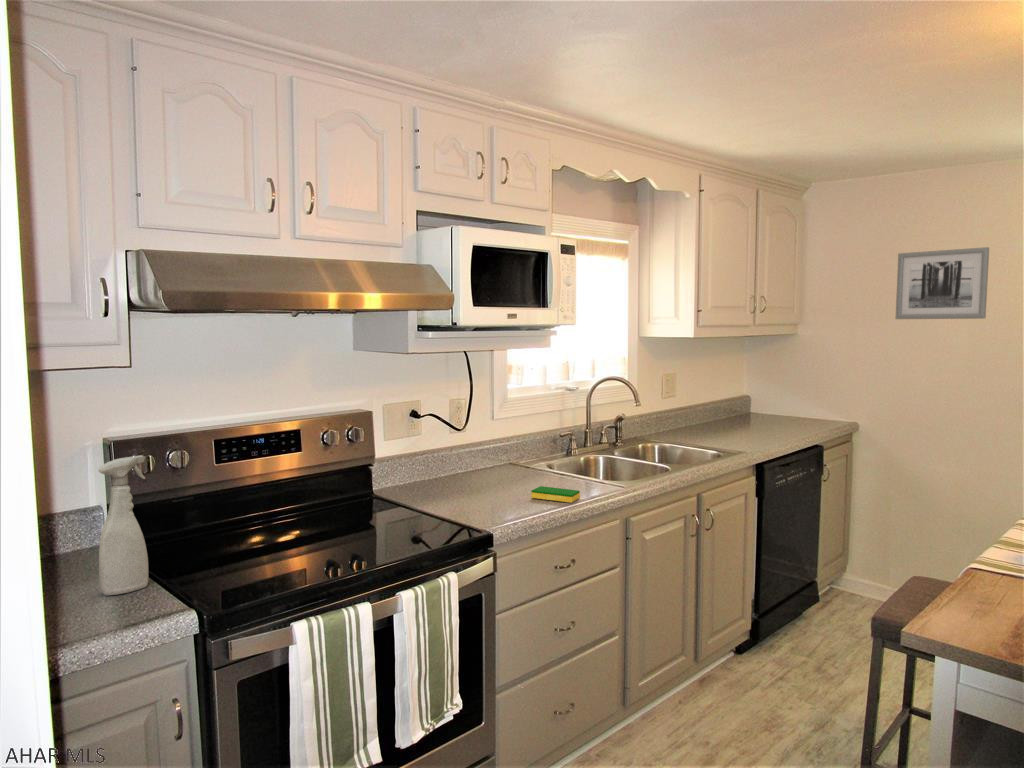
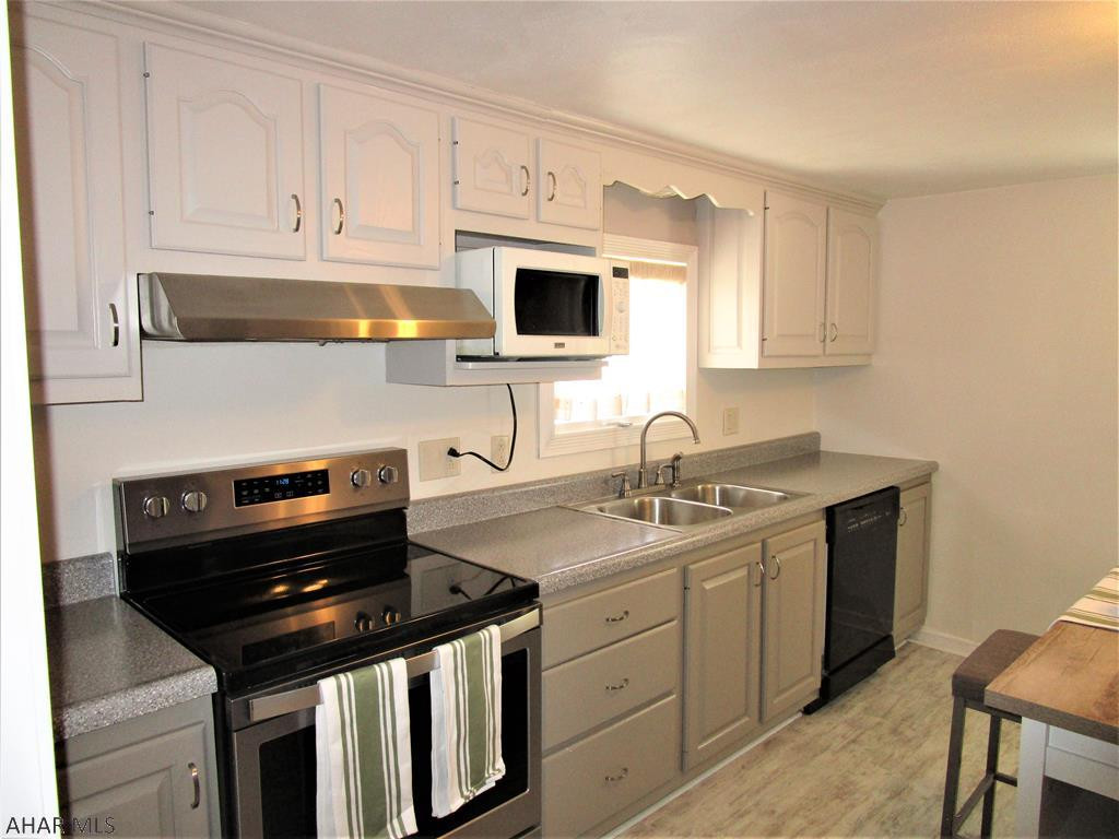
- dish sponge [530,485,581,504]
- wall art [895,246,990,320]
- spray bottle [98,455,149,596]
